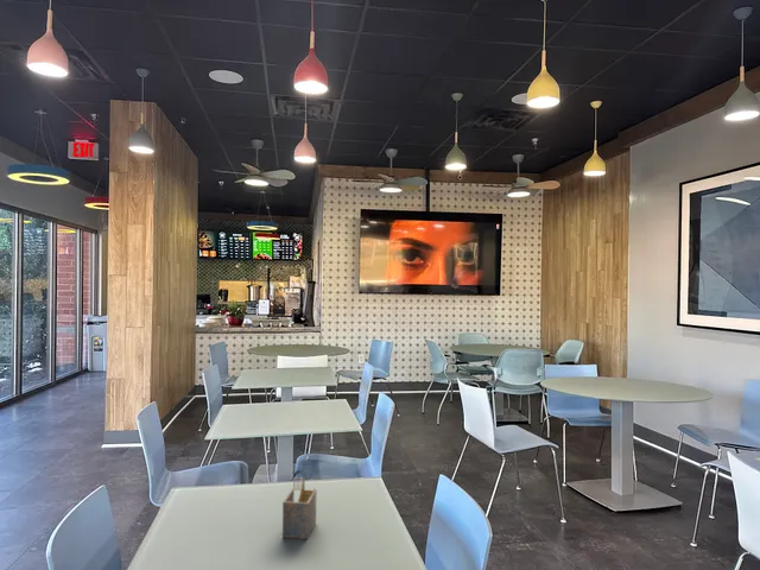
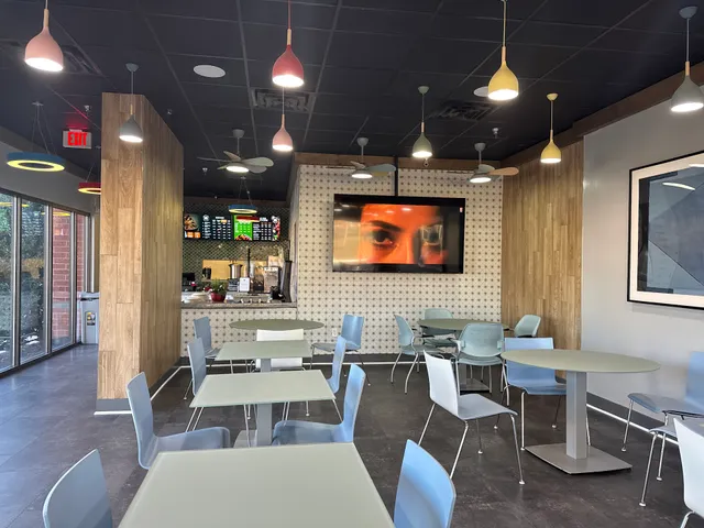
- napkin holder [281,476,317,540]
